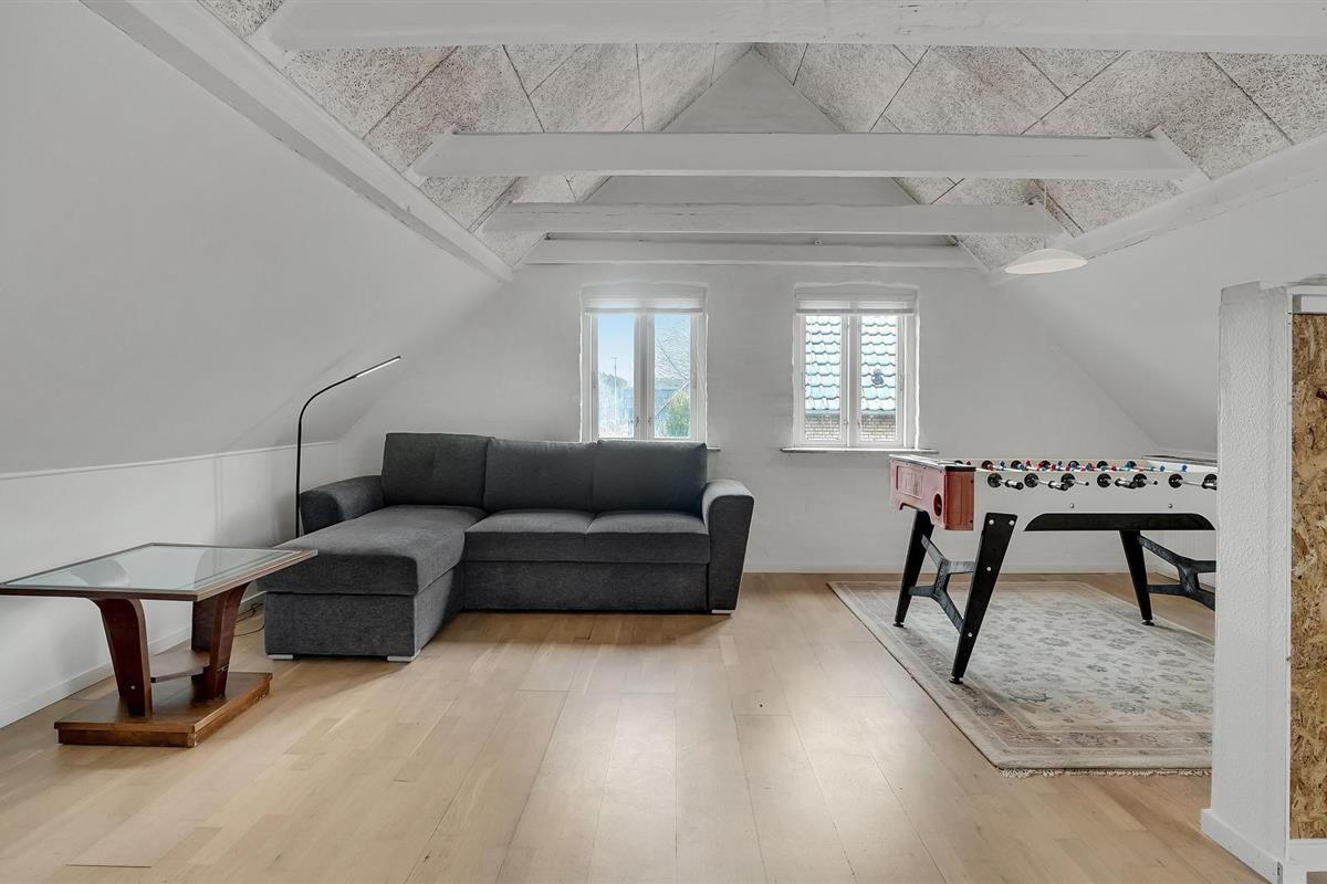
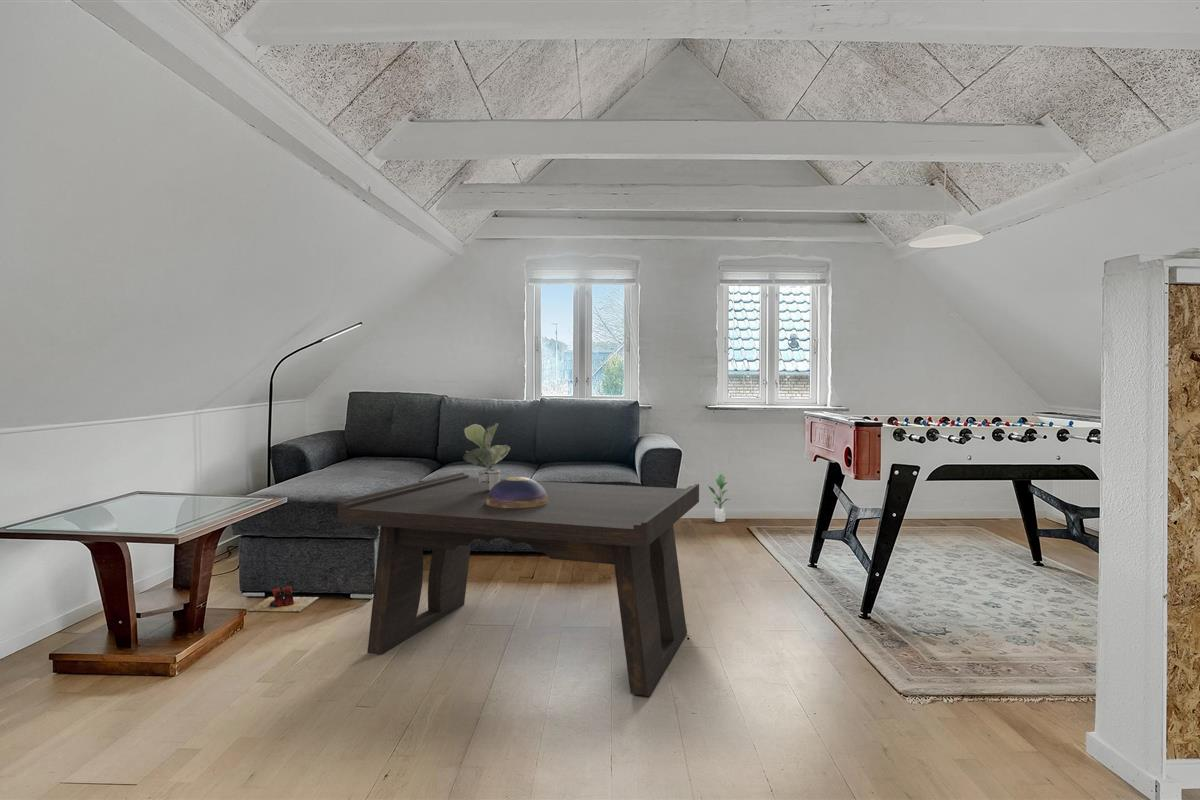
+ slippers [247,586,320,612]
+ decorative bowl [486,476,548,508]
+ potted plant [462,422,511,490]
+ coffee table [337,472,700,697]
+ potted plant [707,473,731,523]
